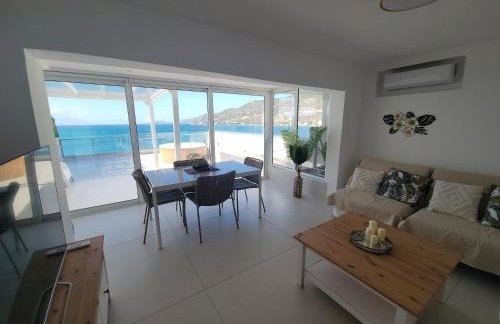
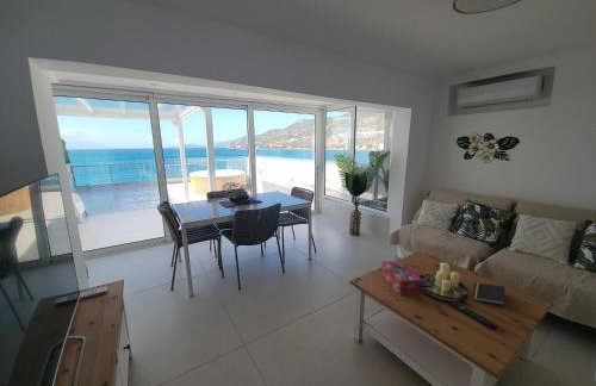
+ notepad [471,281,507,306]
+ remote control [449,300,499,331]
+ tissue box [380,260,424,297]
